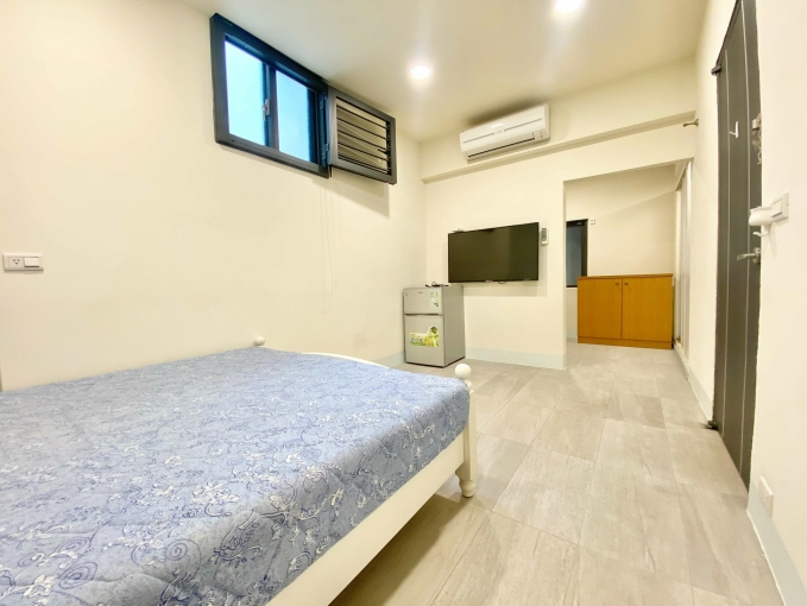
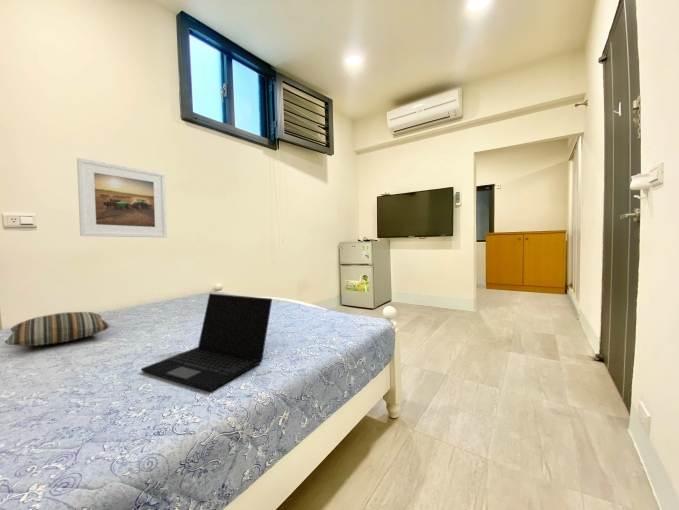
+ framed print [76,157,168,238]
+ laptop [140,292,273,392]
+ pillow [4,311,111,347]
